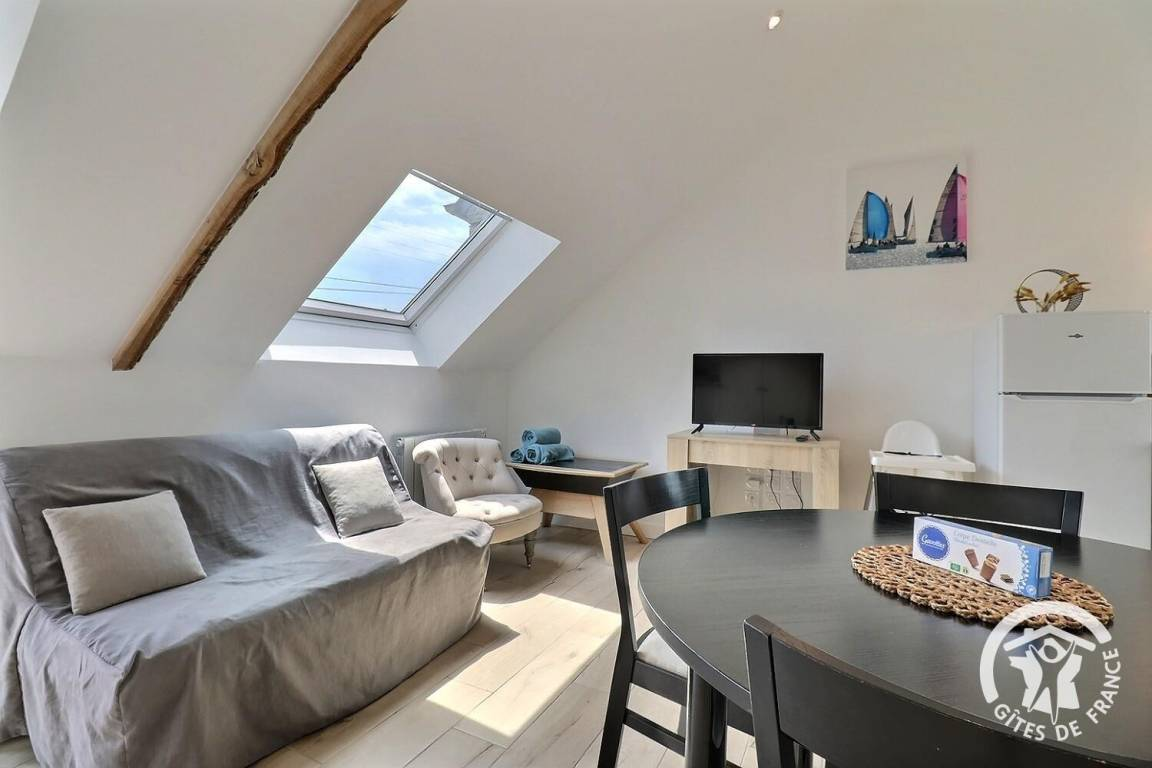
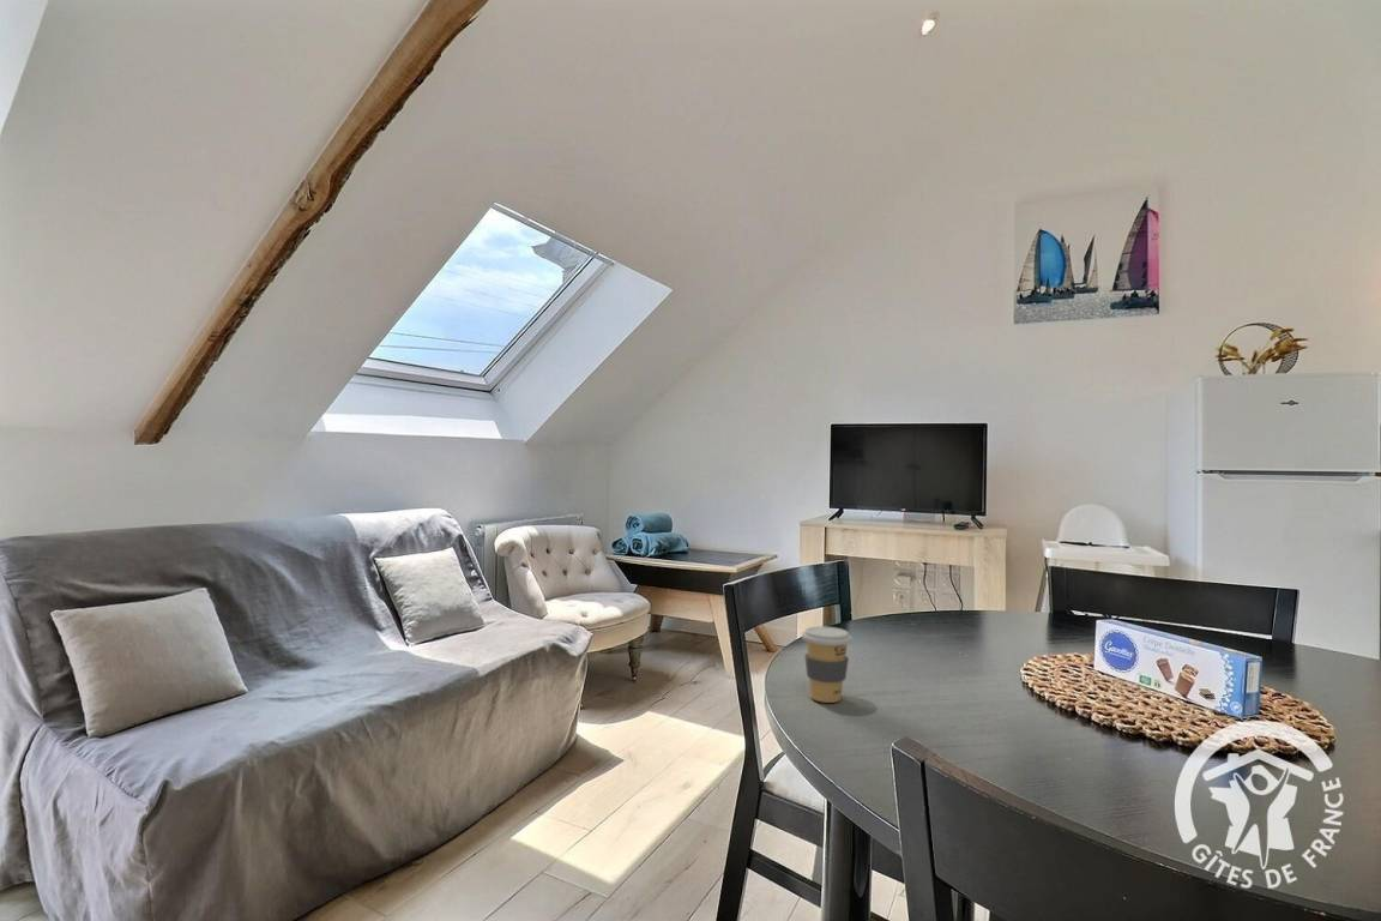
+ coffee cup [801,625,854,704]
